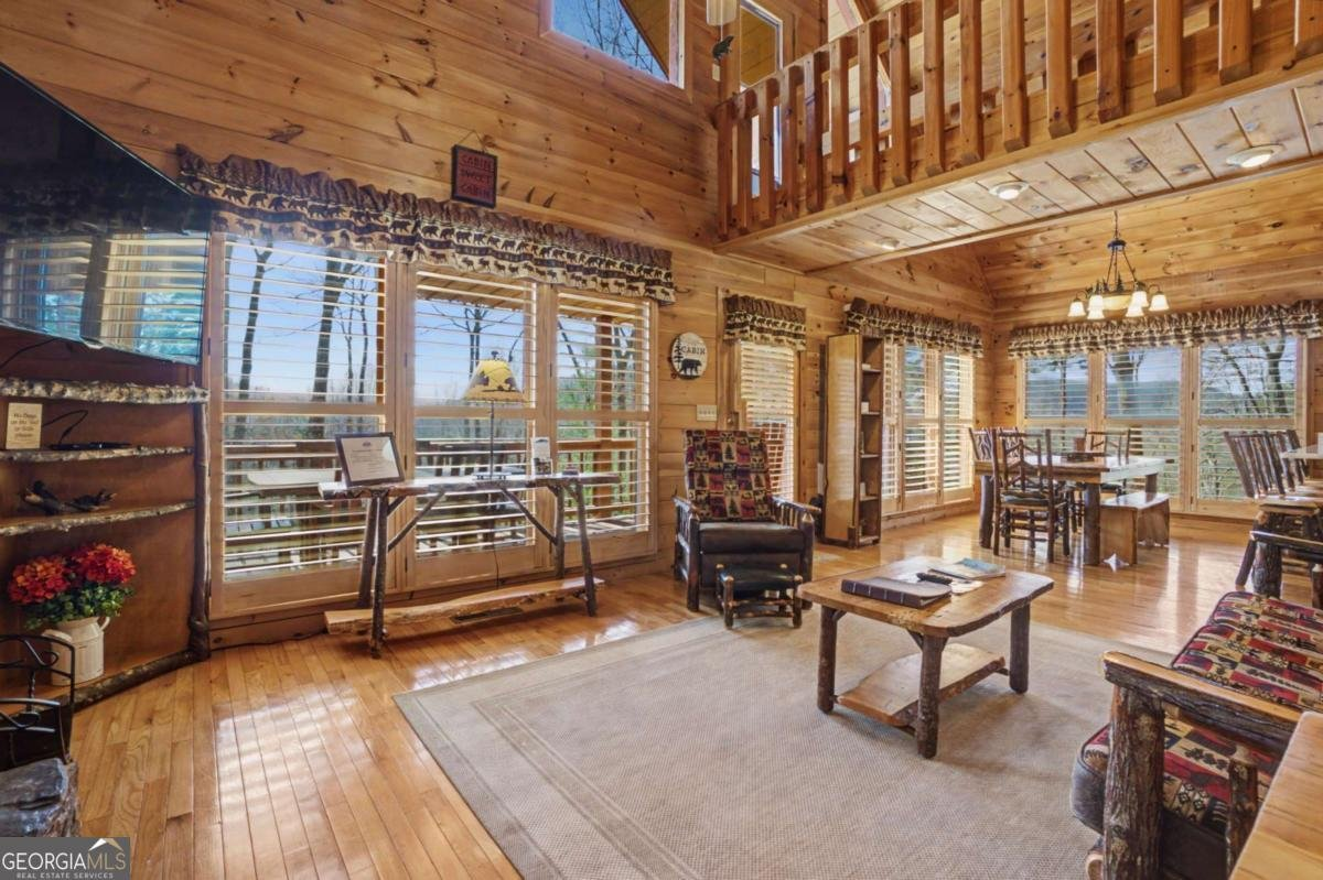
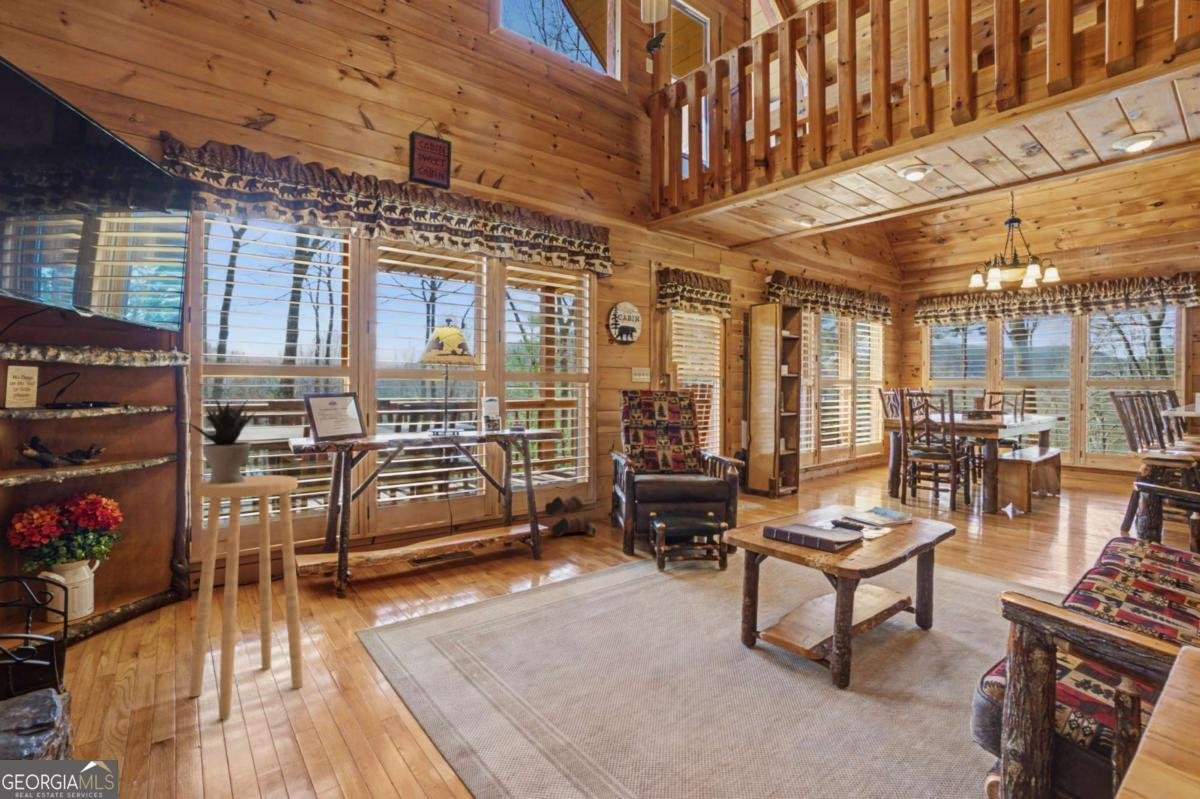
+ boots [544,495,597,538]
+ stool [189,474,304,720]
+ potted plant [181,396,258,484]
